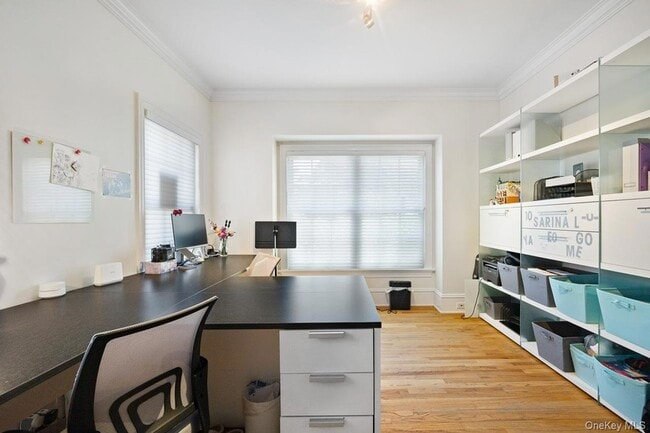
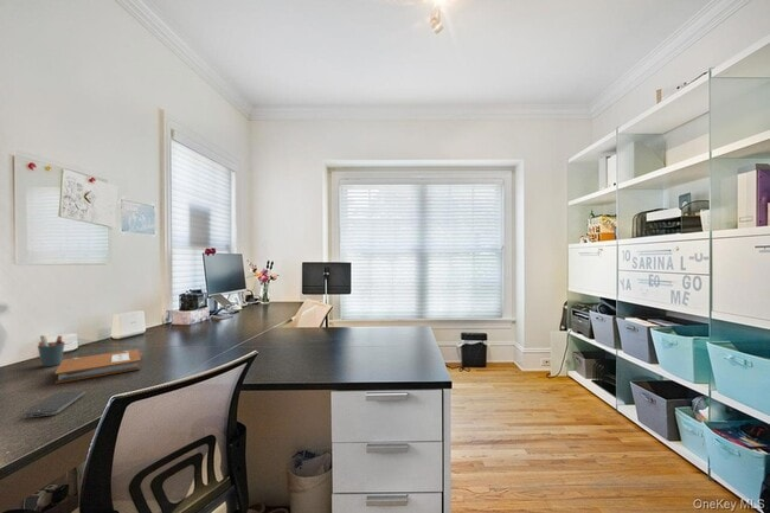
+ notebook [53,348,143,385]
+ pen holder [37,334,66,367]
+ smartphone [23,389,85,419]
